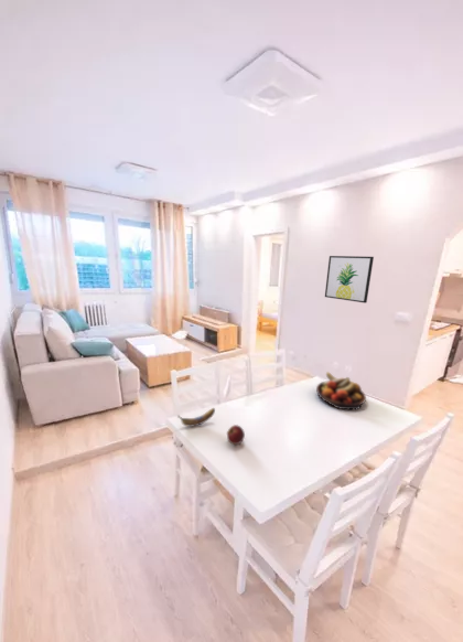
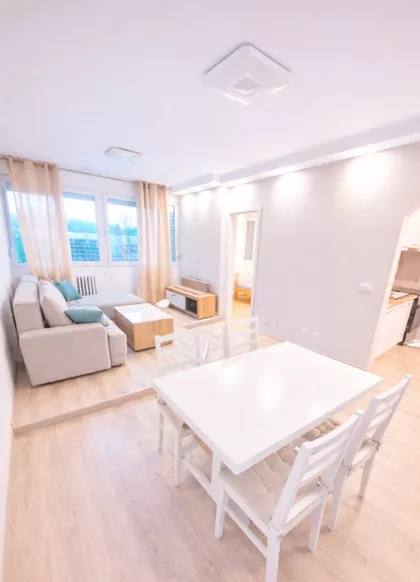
- apple [226,424,246,446]
- banana [176,407,216,428]
- fruit bowl [315,371,367,411]
- wall art [324,255,375,304]
